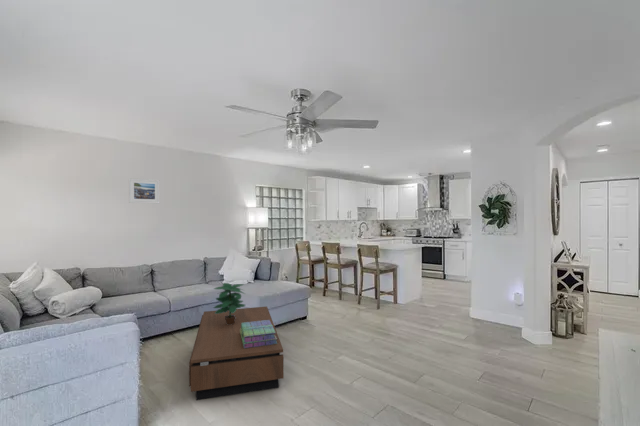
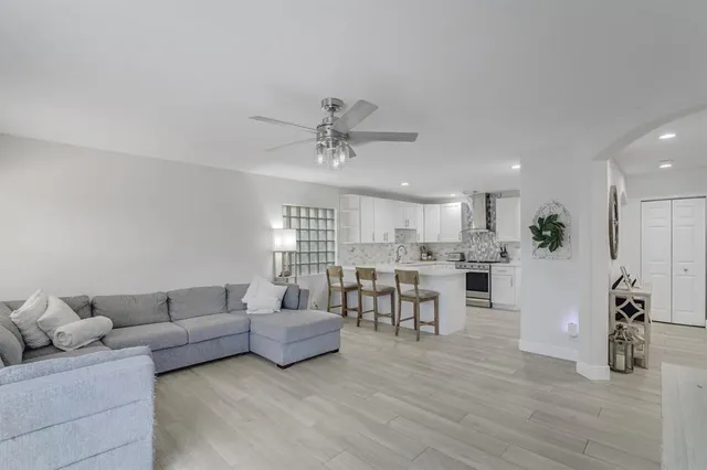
- coffee table [188,306,284,401]
- potted plant [213,282,246,325]
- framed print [128,177,160,204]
- stack of books [240,320,277,348]
